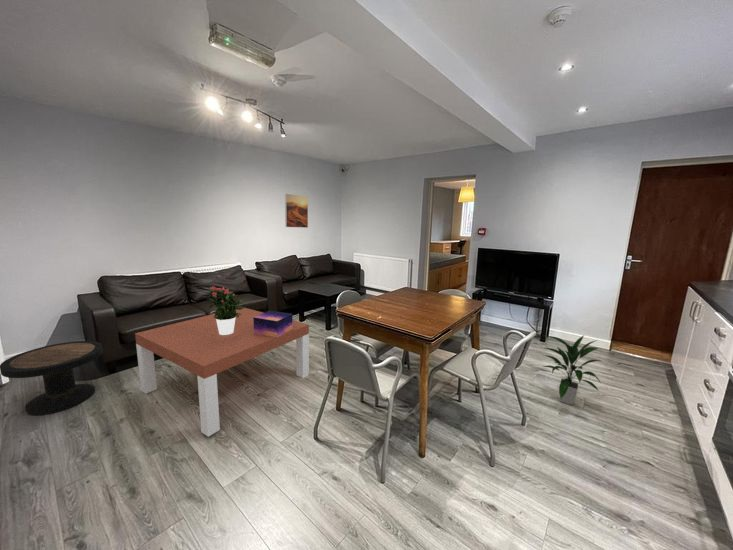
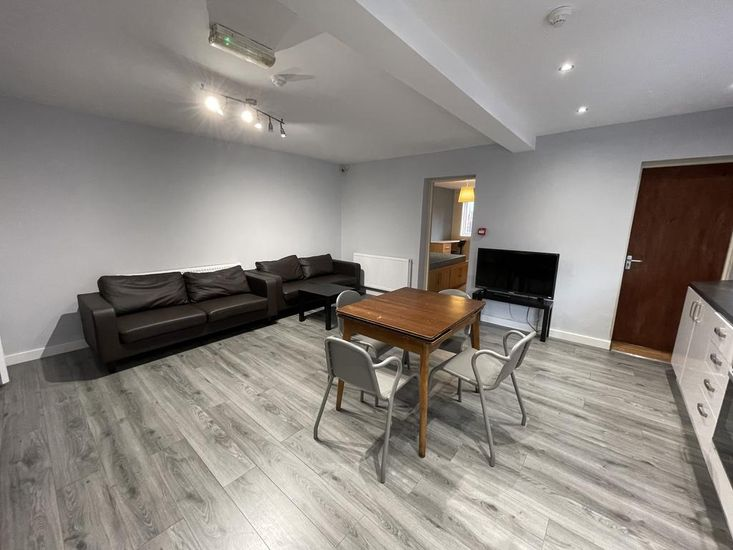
- indoor plant [540,334,603,406]
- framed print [284,193,309,229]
- potted flower [202,285,246,335]
- coffee table [134,307,310,438]
- decorative box [253,310,294,338]
- side table [0,340,104,416]
